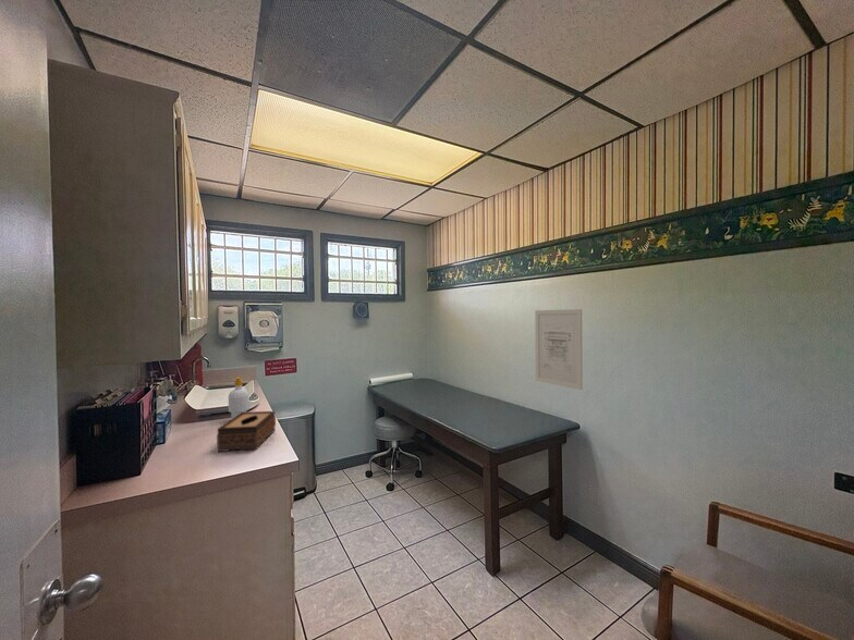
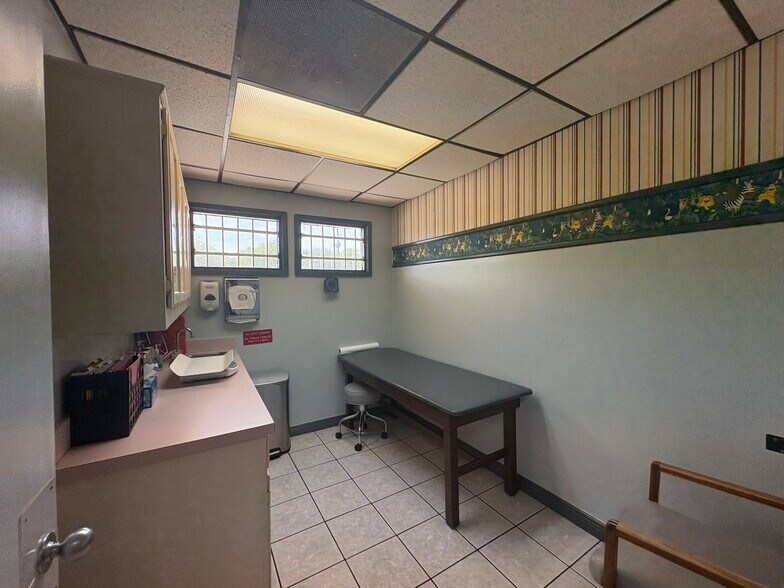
- tissue box [216,410,277,453]
- soap bottle [228,377,251,419]
- wall art [534,308,584,391]
